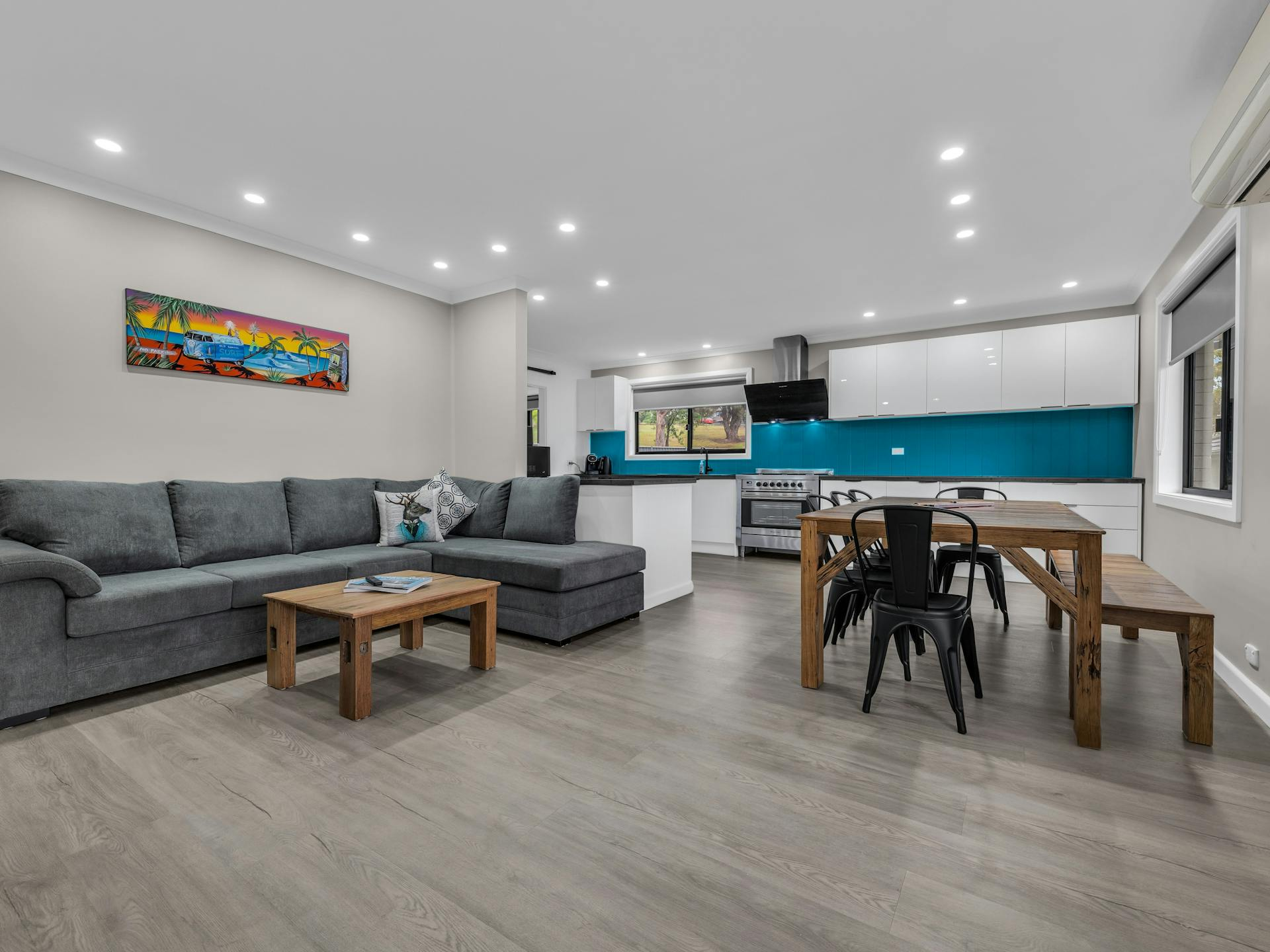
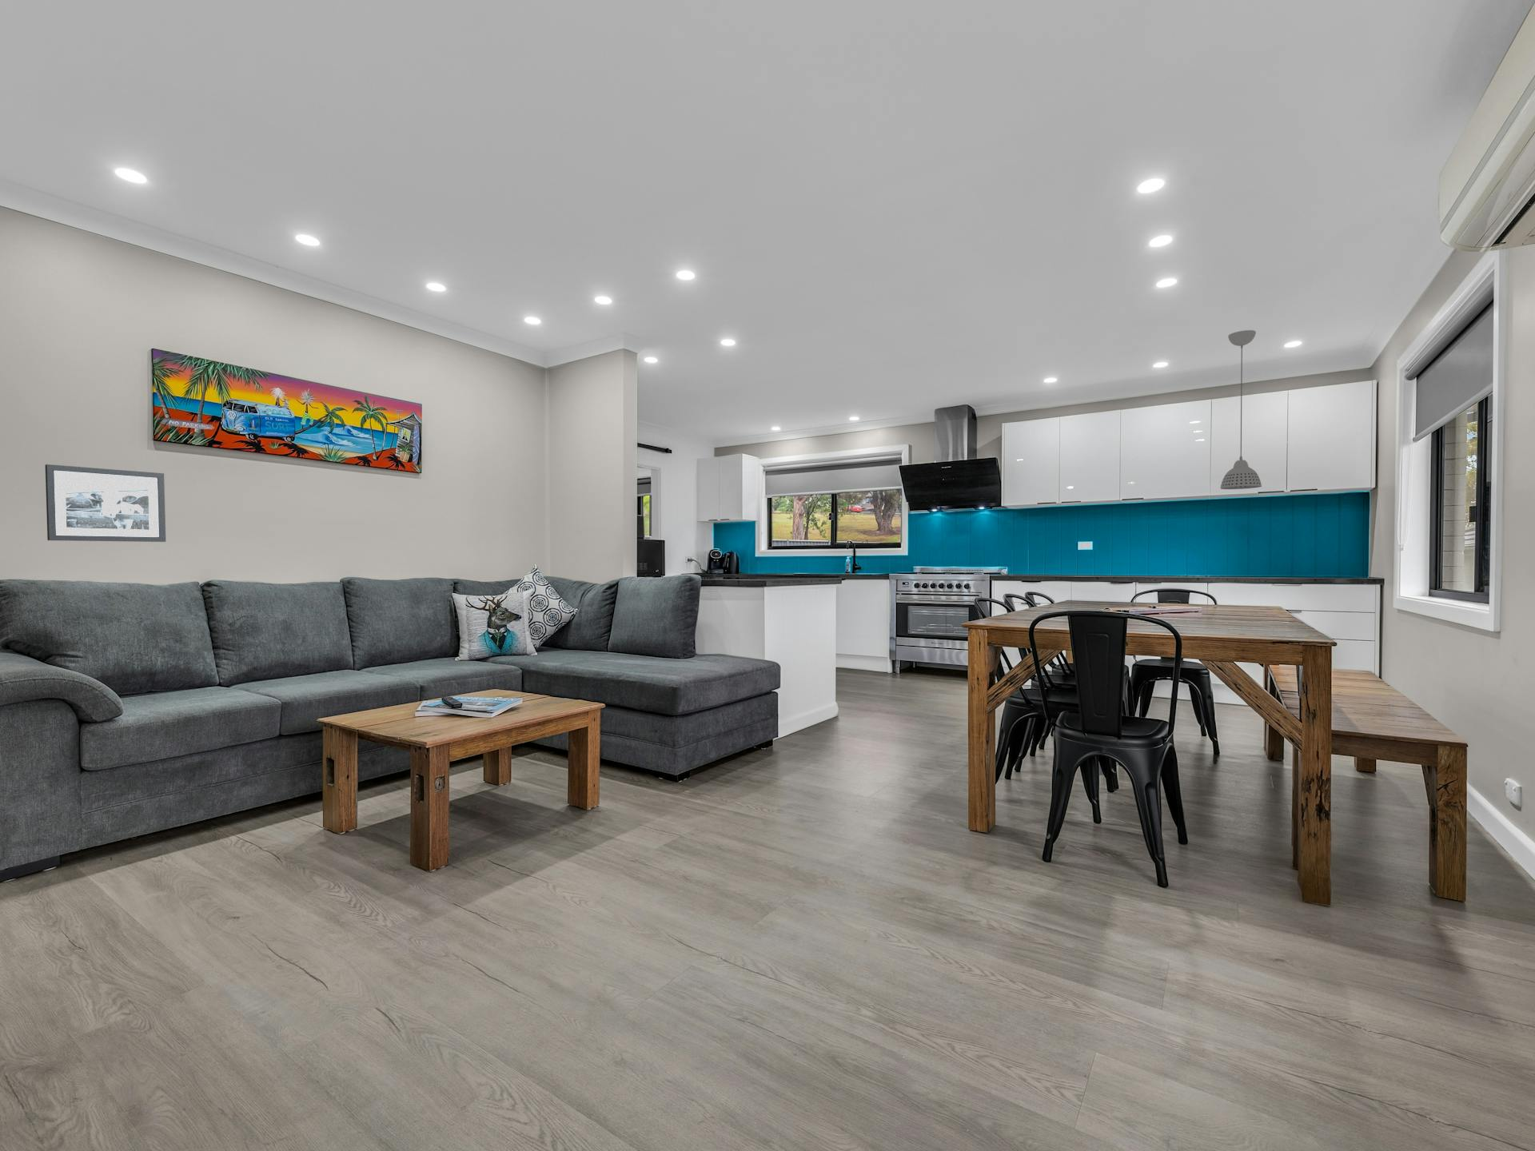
+ pendant light [1220,329,1262,490]
+ picture frame [45,463,167,543]
